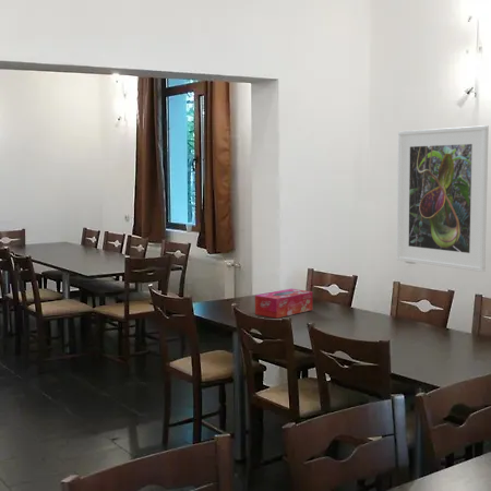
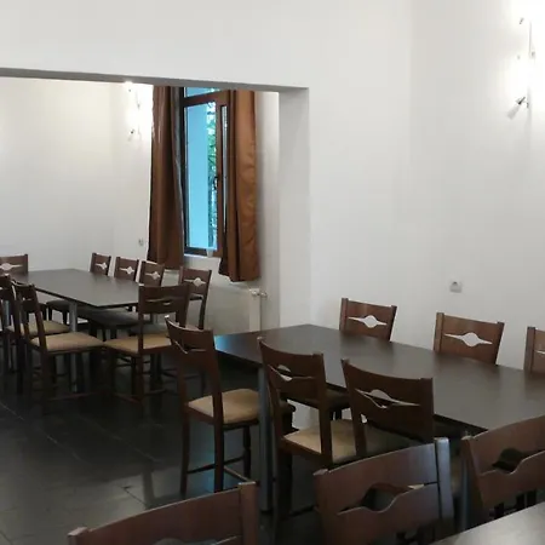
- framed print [396,124,490,273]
- tissue box [254,288,313,320]
